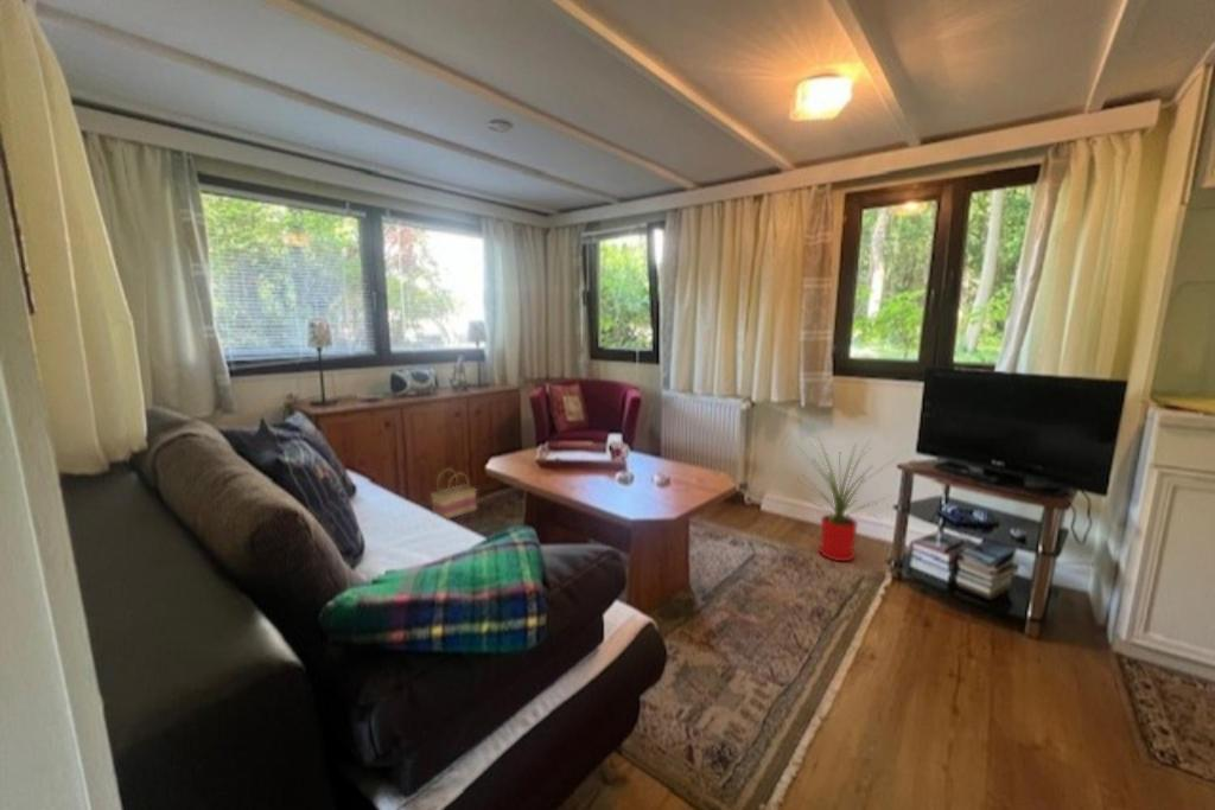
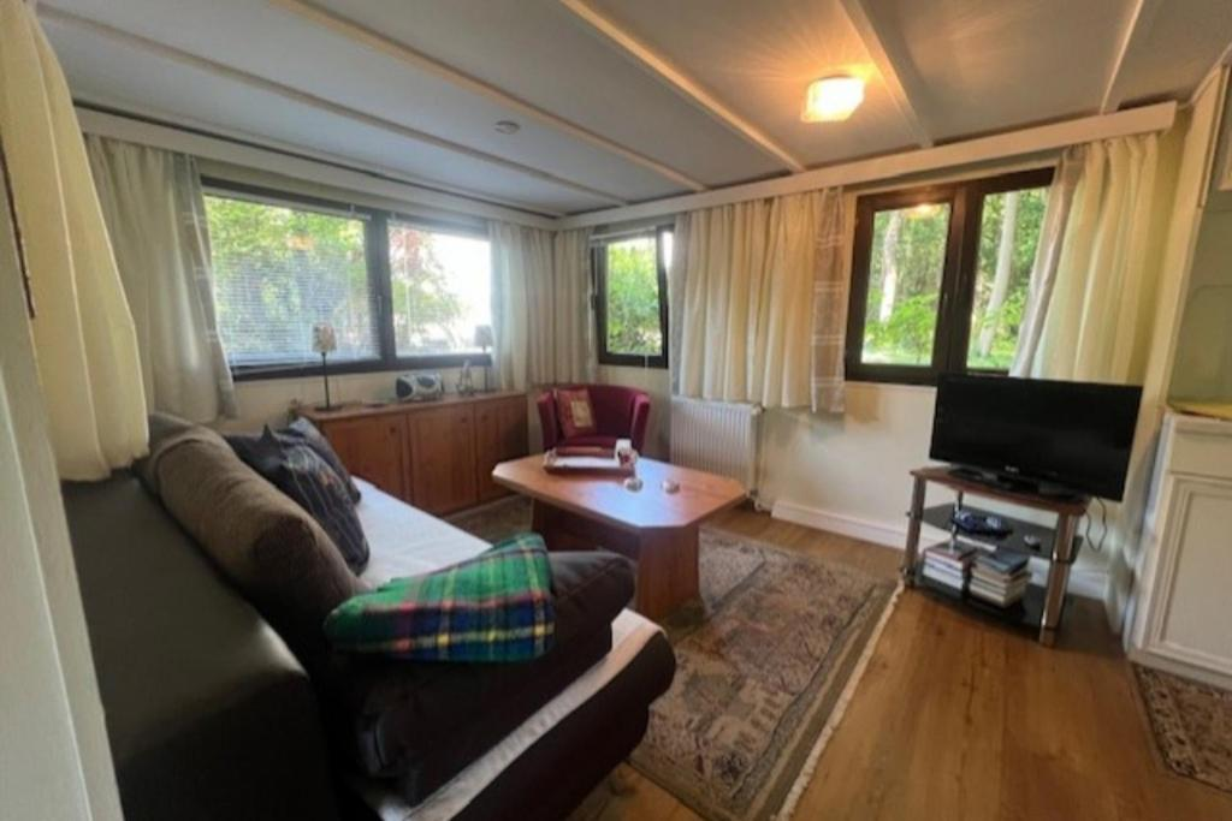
- house plant [793,434,898,562]
- basket [430,467,478,521]
